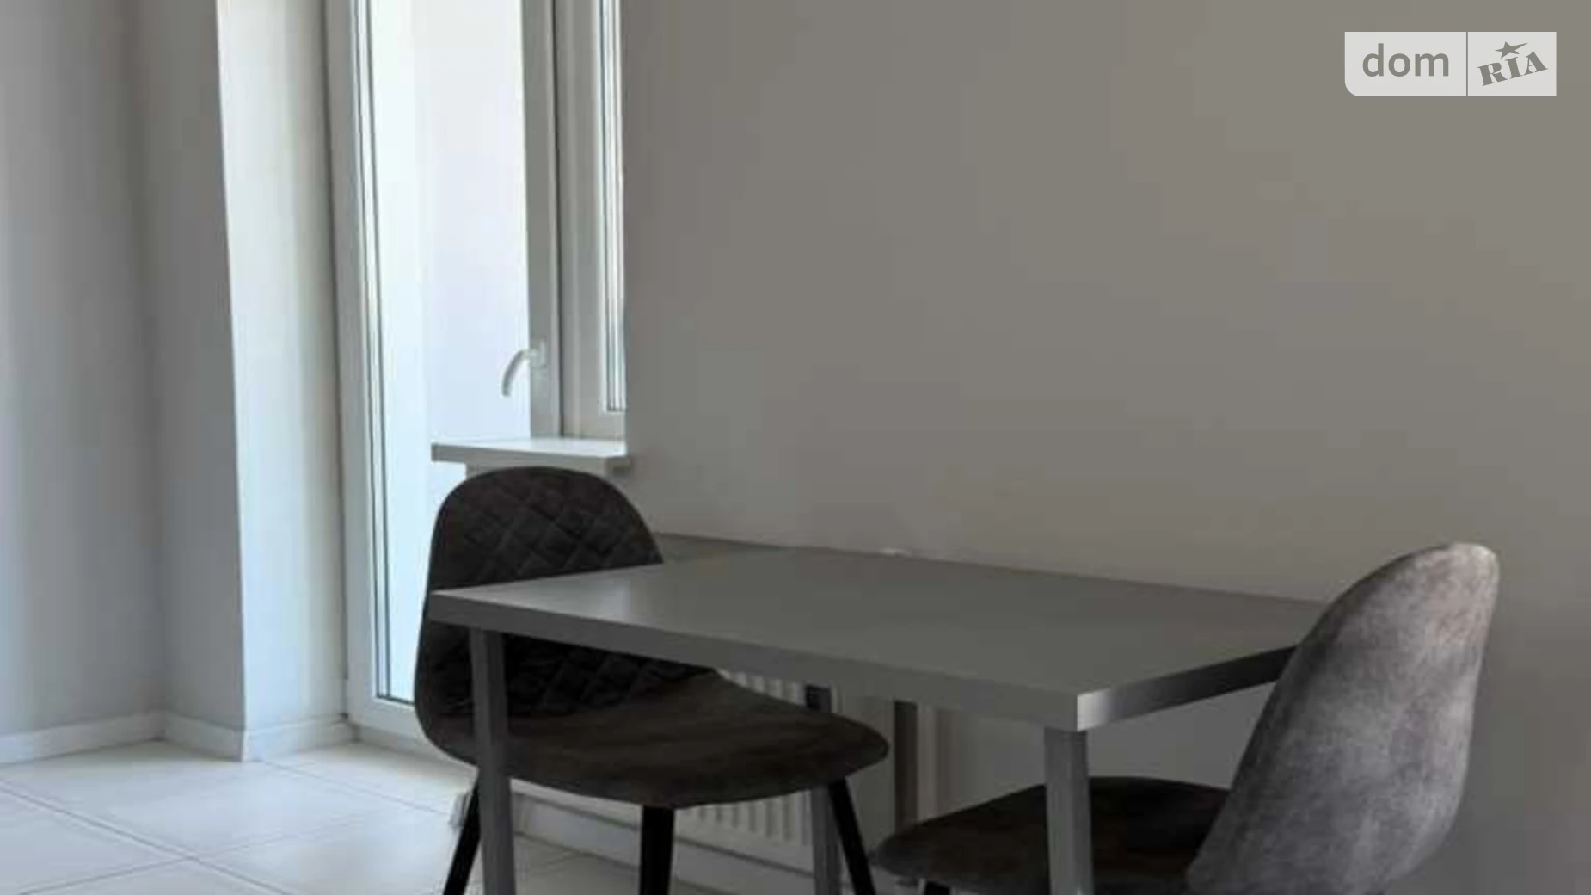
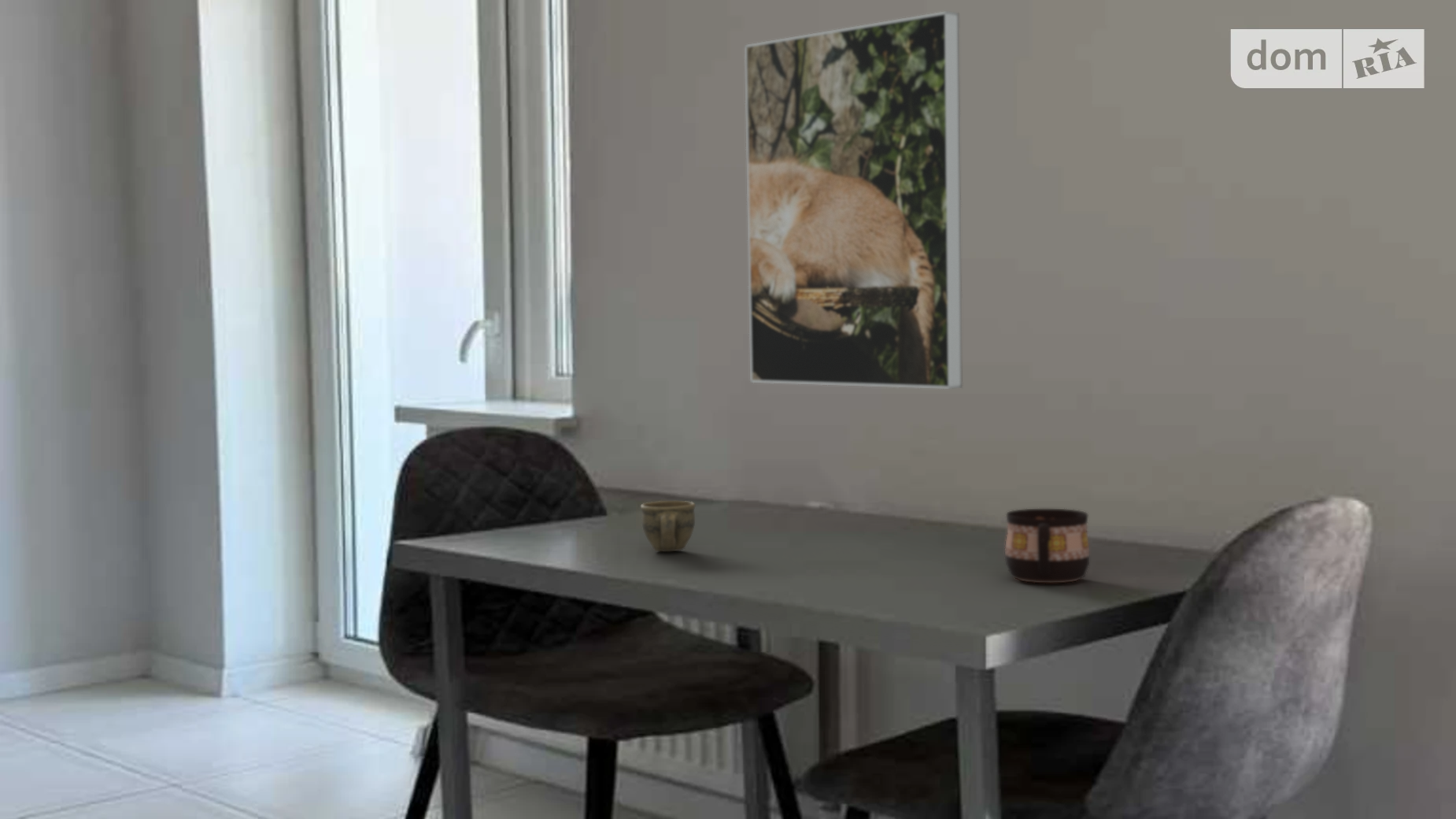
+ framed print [744,10,963,390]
+ cup [1004,508,1090,584]
+ cup [640,500,697,552]
